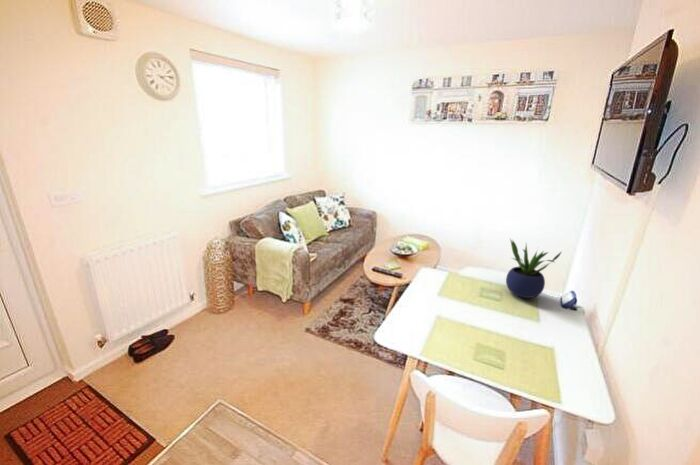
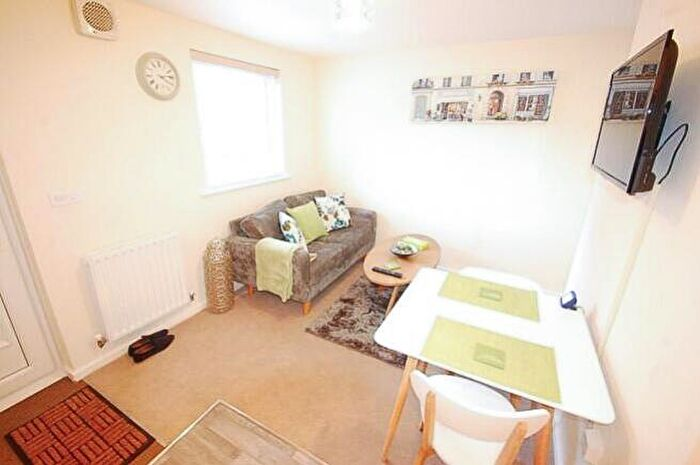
- potted plant [505,238,563,299]
